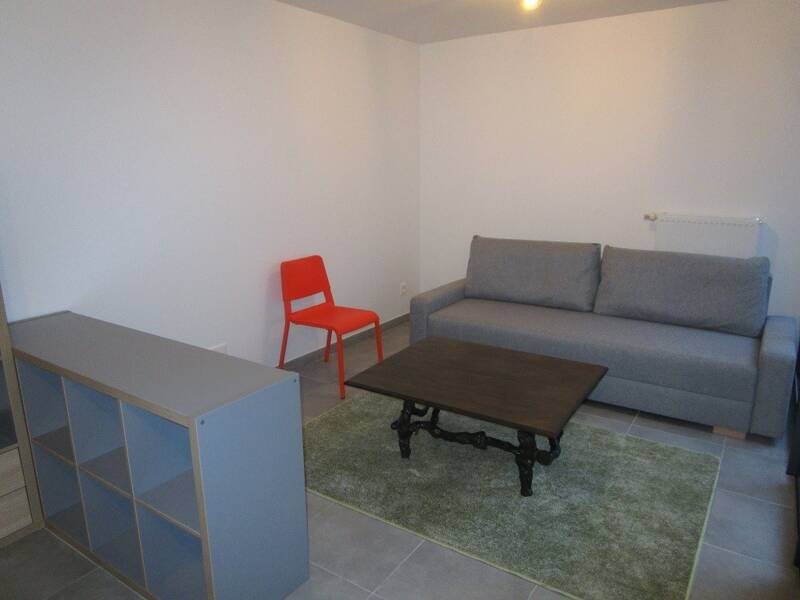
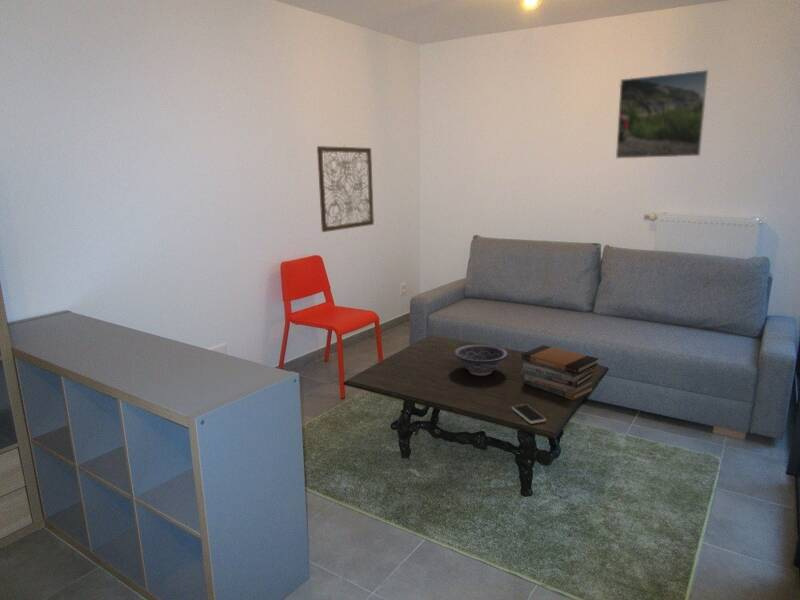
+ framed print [615,69,709,159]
+ wall art [316,144,375,233]
+ smartphone [511,404,547,425]
+ book stack [521,344,600,401]
+ decorative bowl [453,343,509,377]
